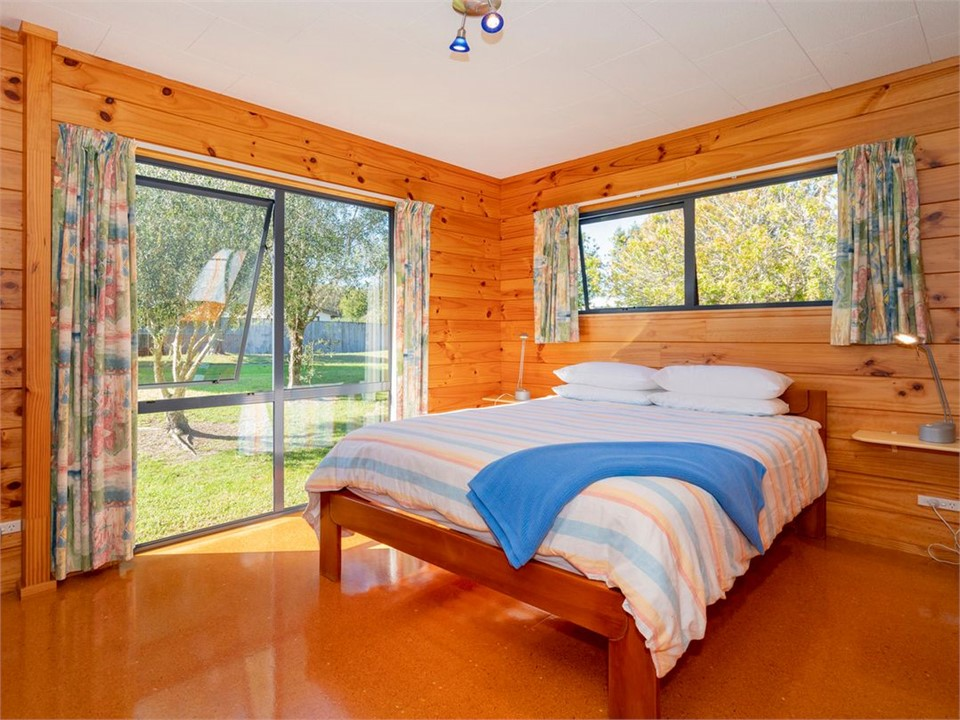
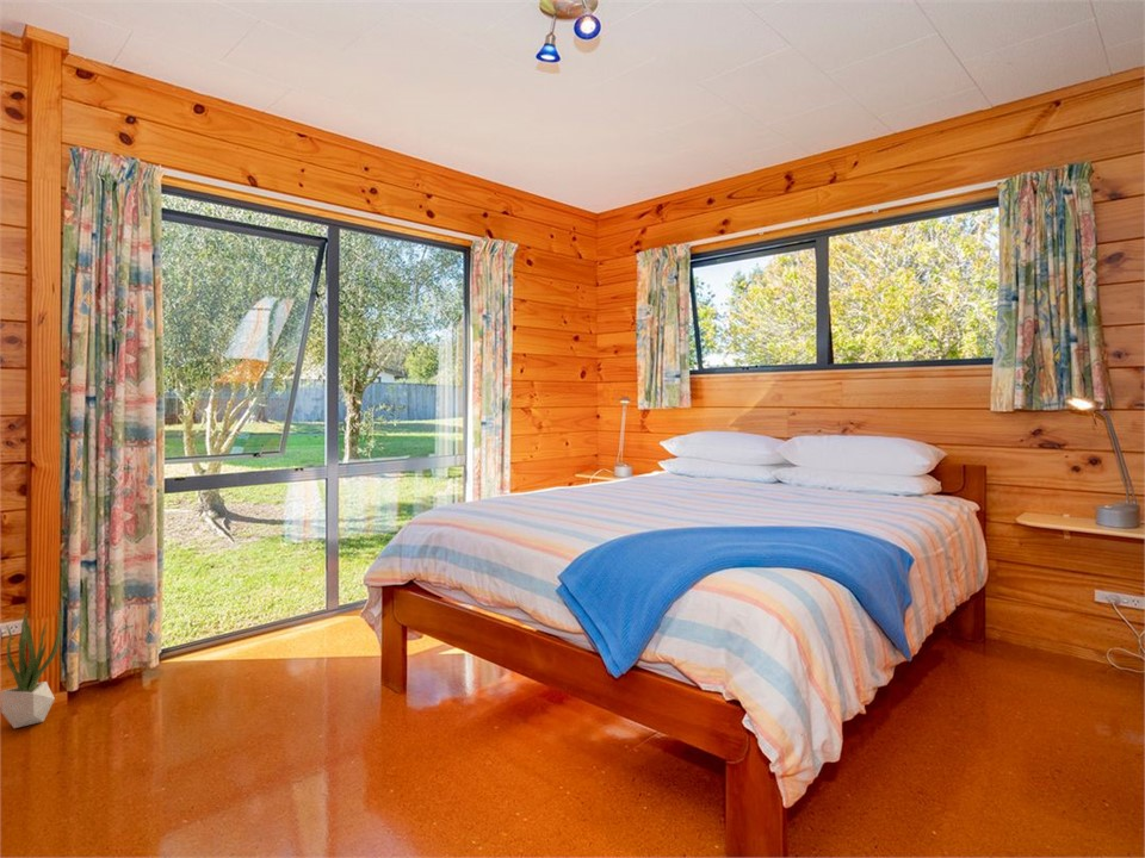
+ potted plant [0,607,63,729]
